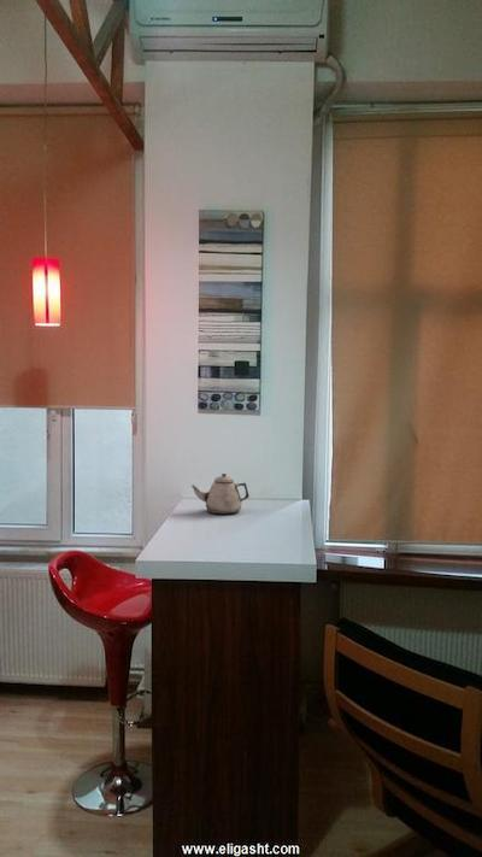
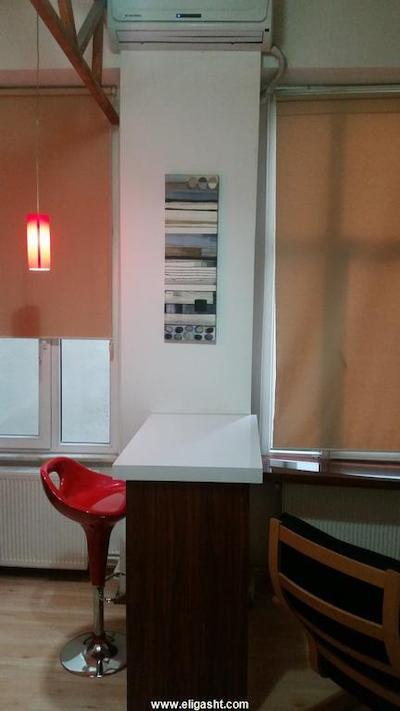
- teapot [190,472,251,516]
